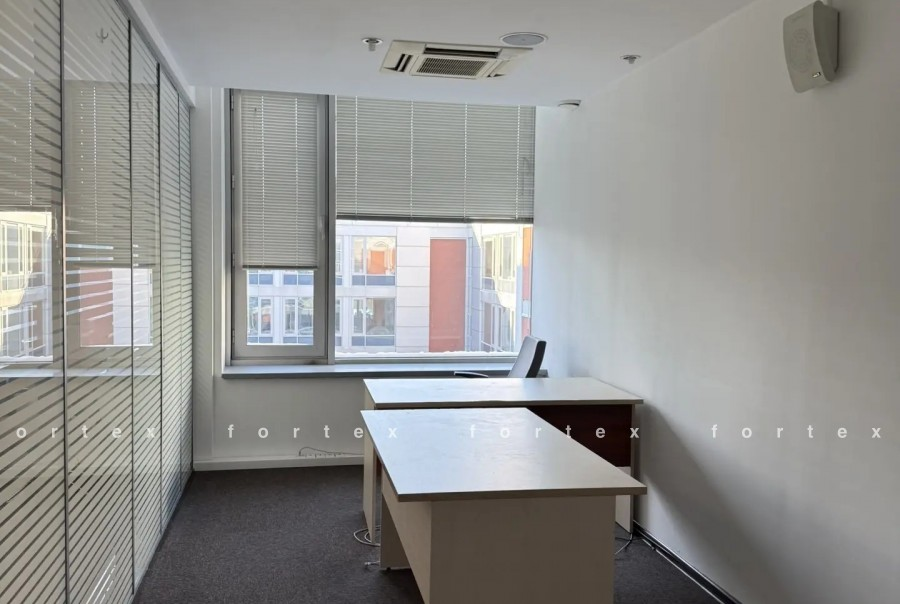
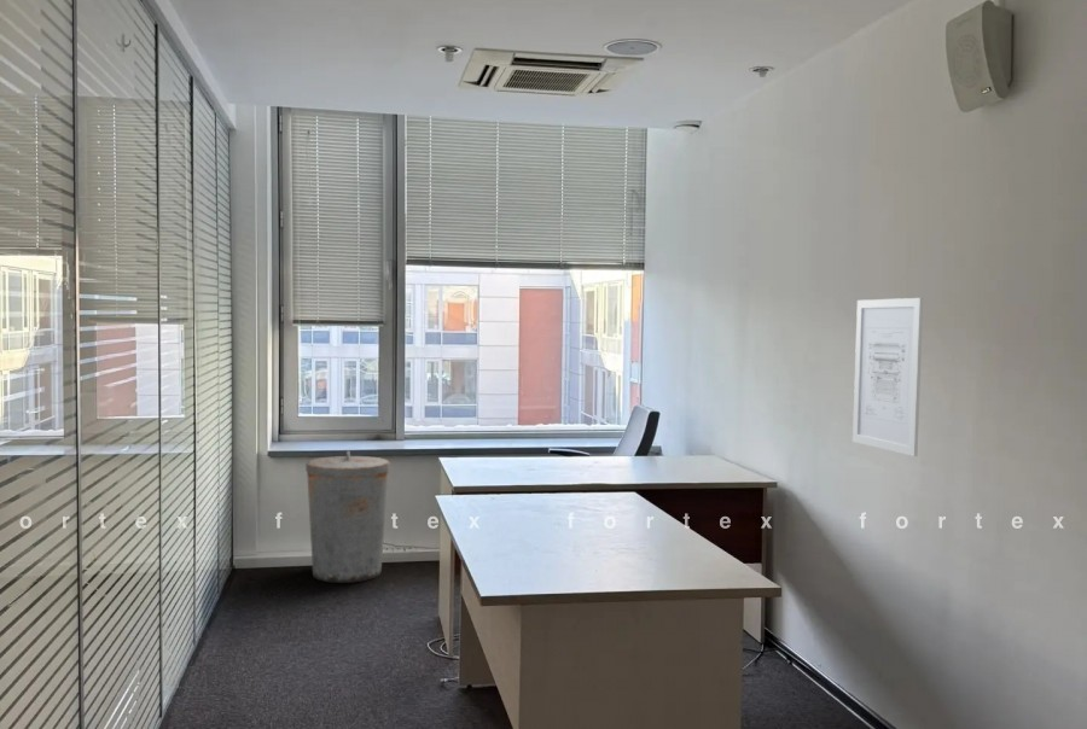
+ wall art [851,297,924,457]
+ trash can [304,450,391,584]
